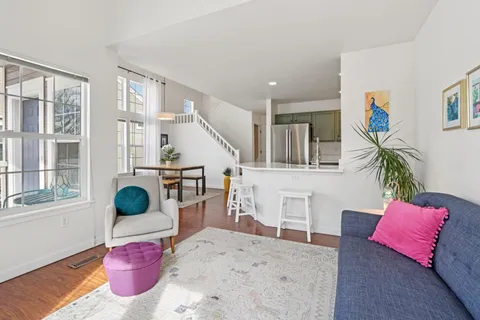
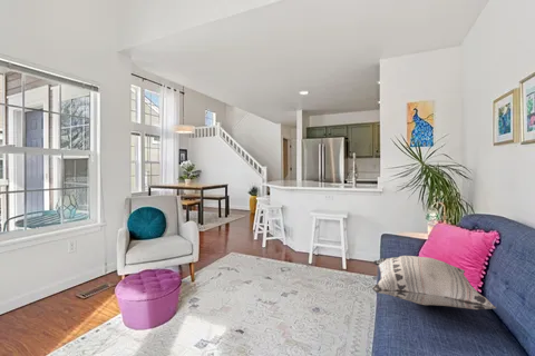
+ decorative pillow [371,255,497,310]
